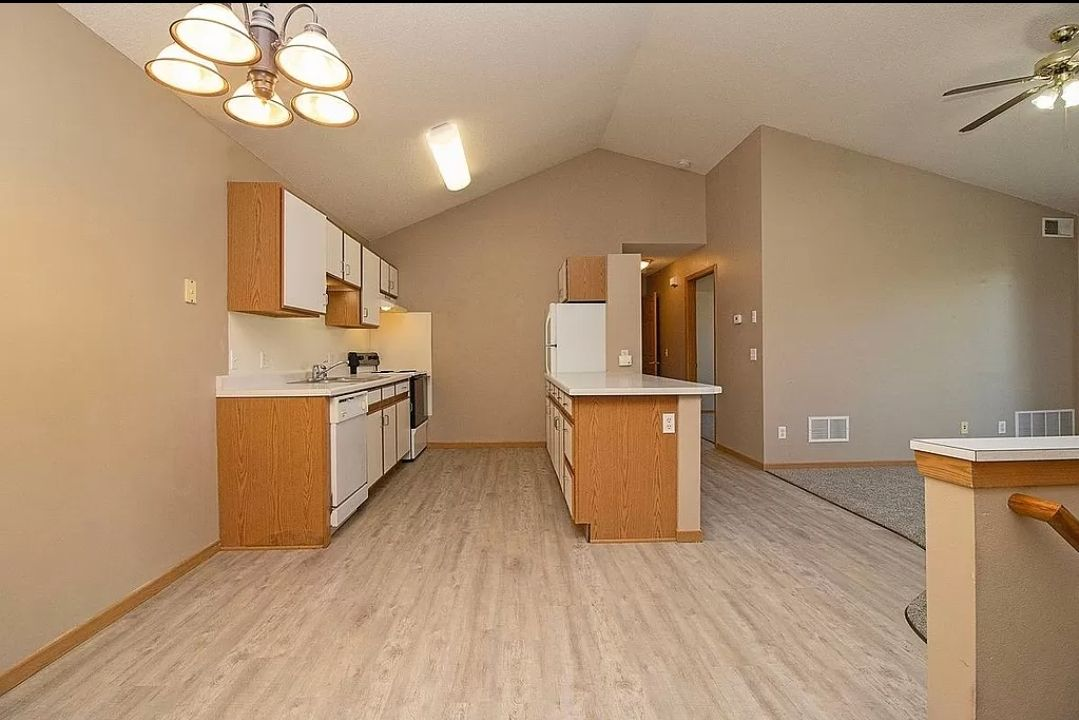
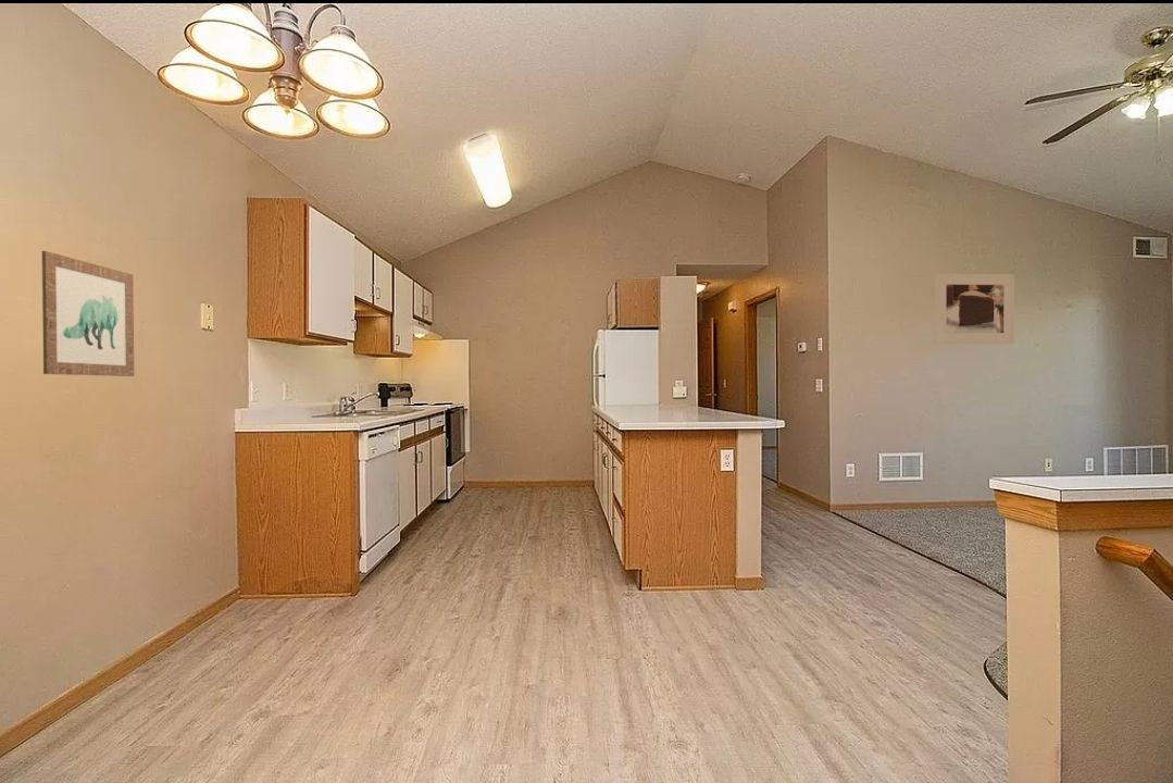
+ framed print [934,273,1015,345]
+ wall art [41,250,135,377]
